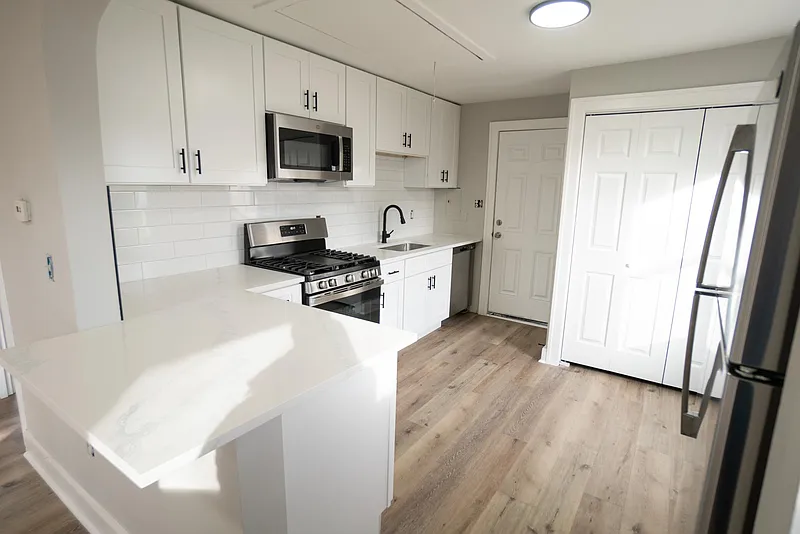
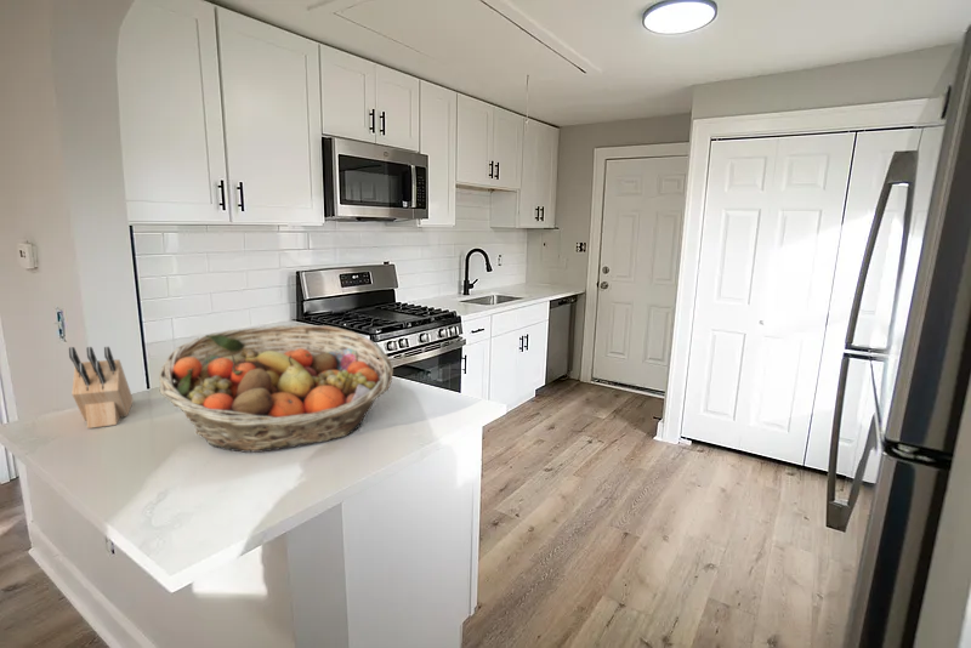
+ fruit basket [158,324,394,454]
+ knife block [68,346,134,430]
